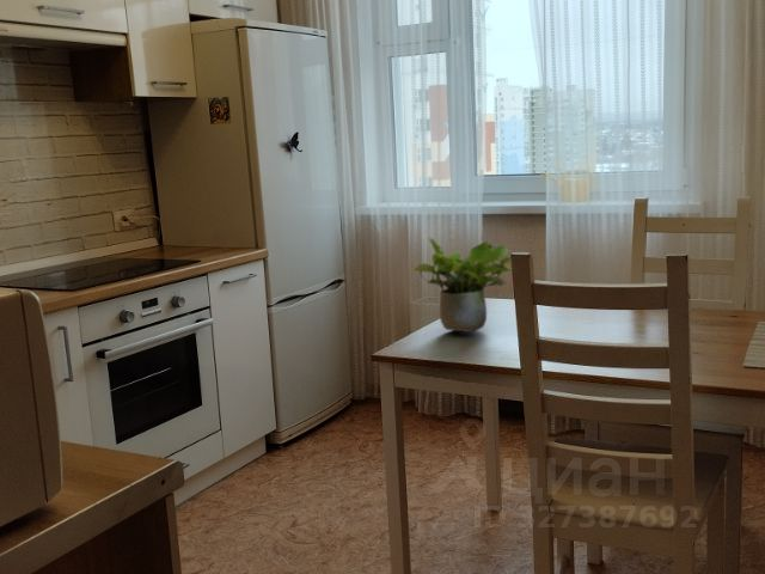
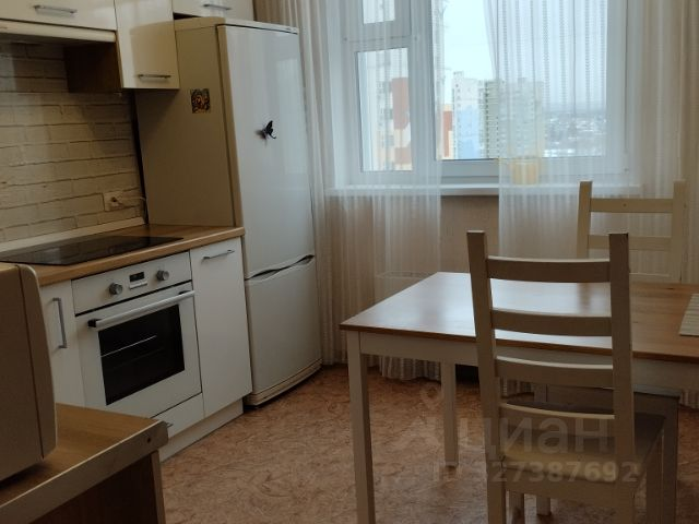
- potted plant [412,237,513,334]
